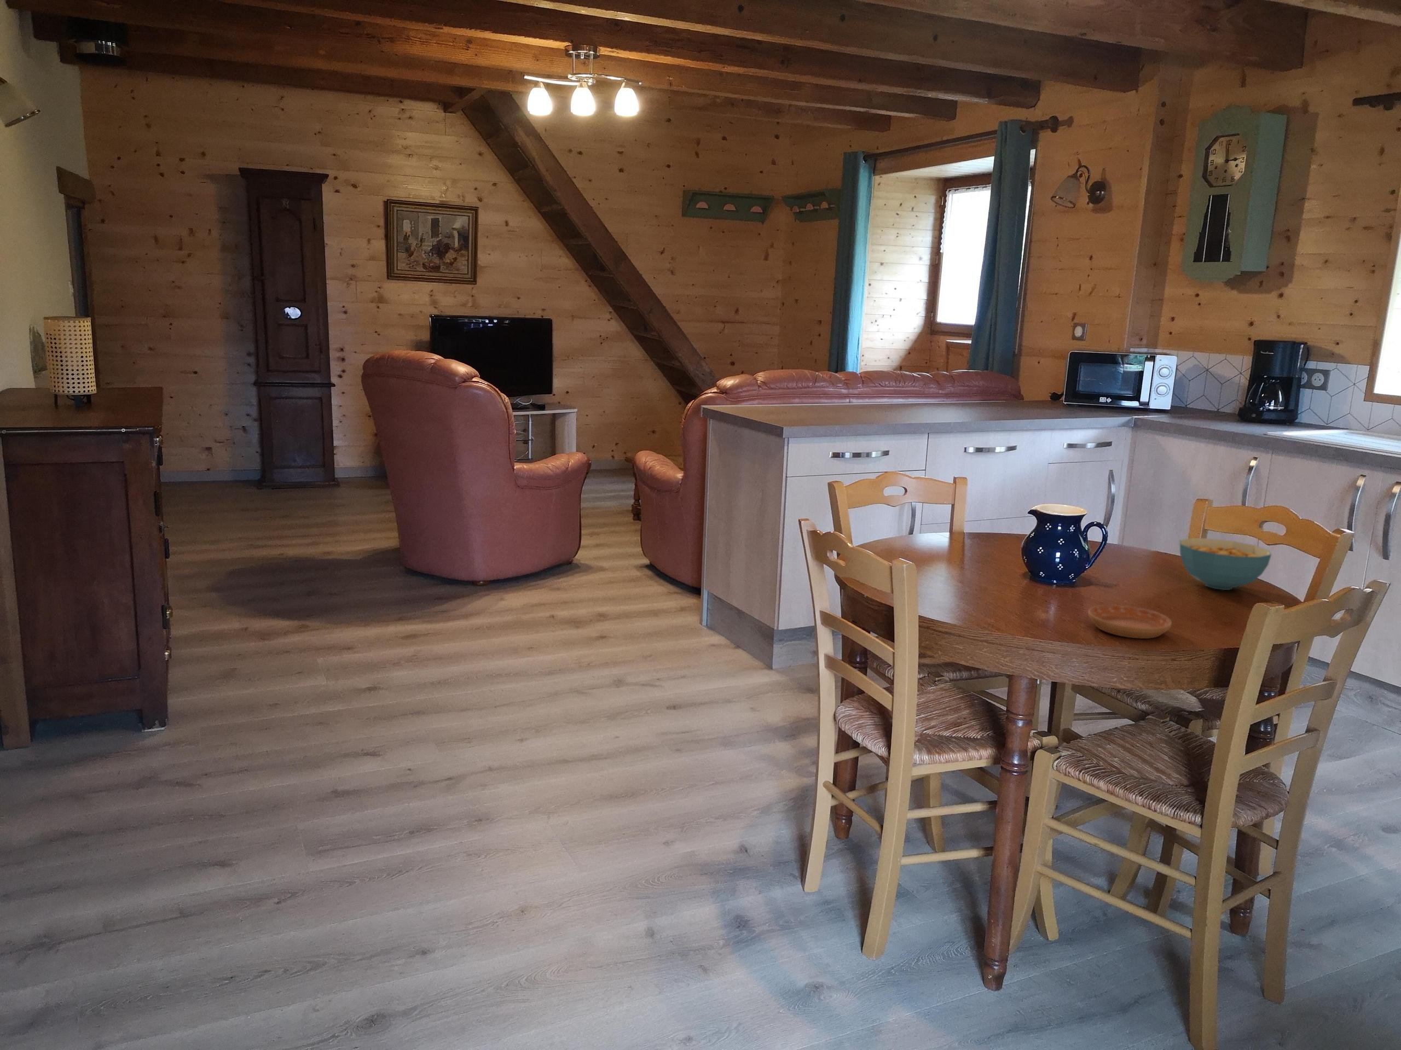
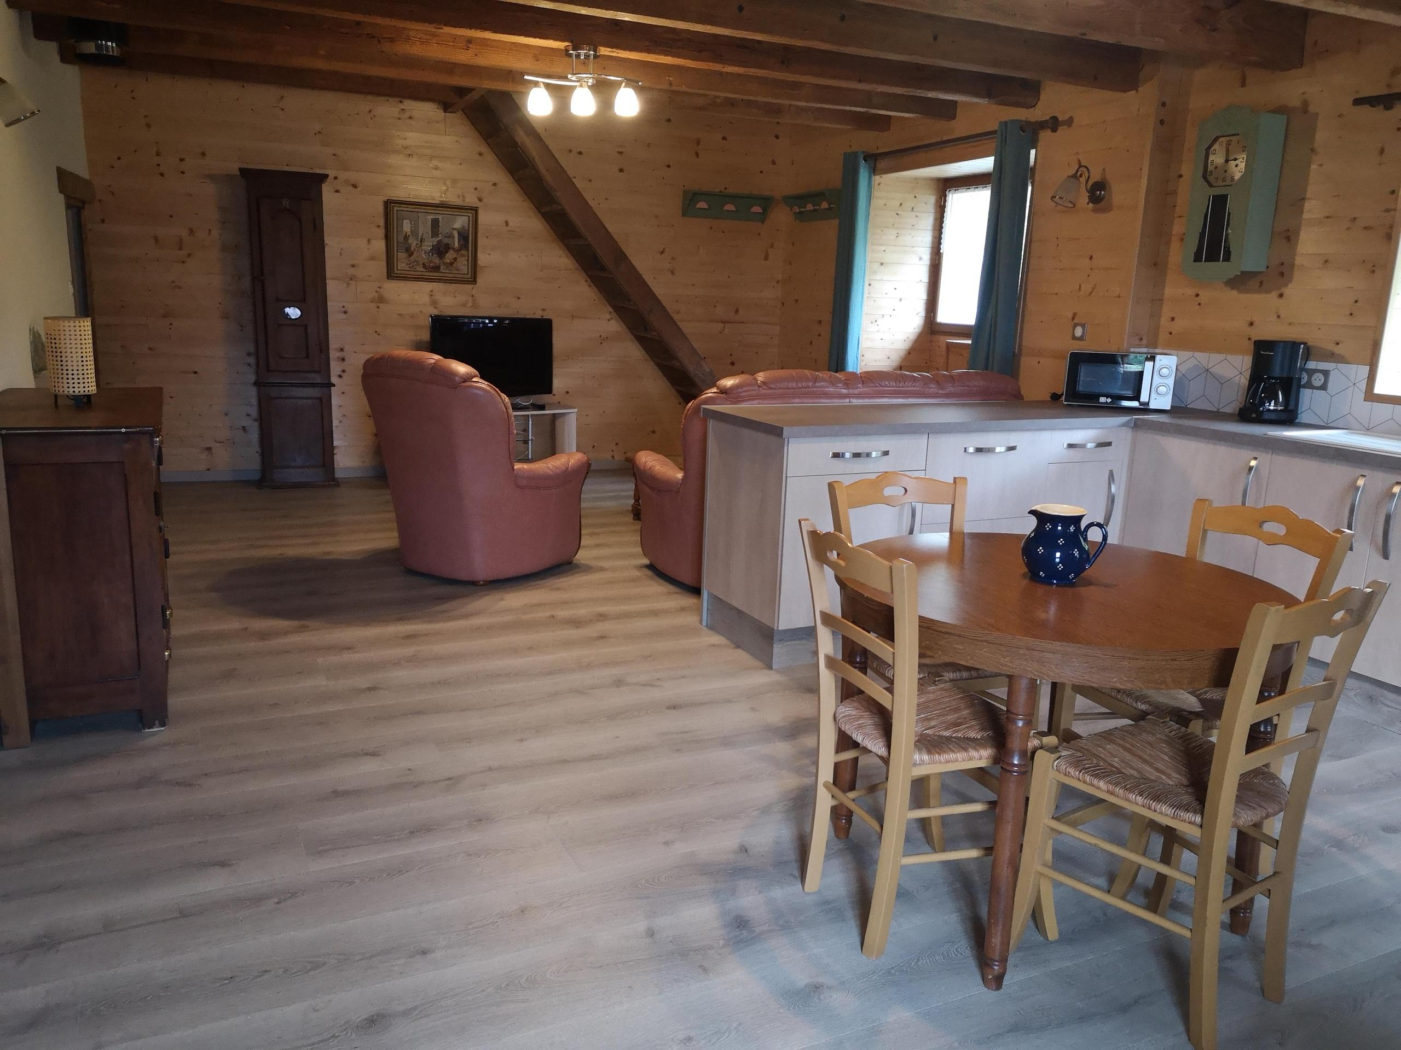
- cereal bowl [1179,537,1272,590]
- saucer [1088,604,1173,640]
